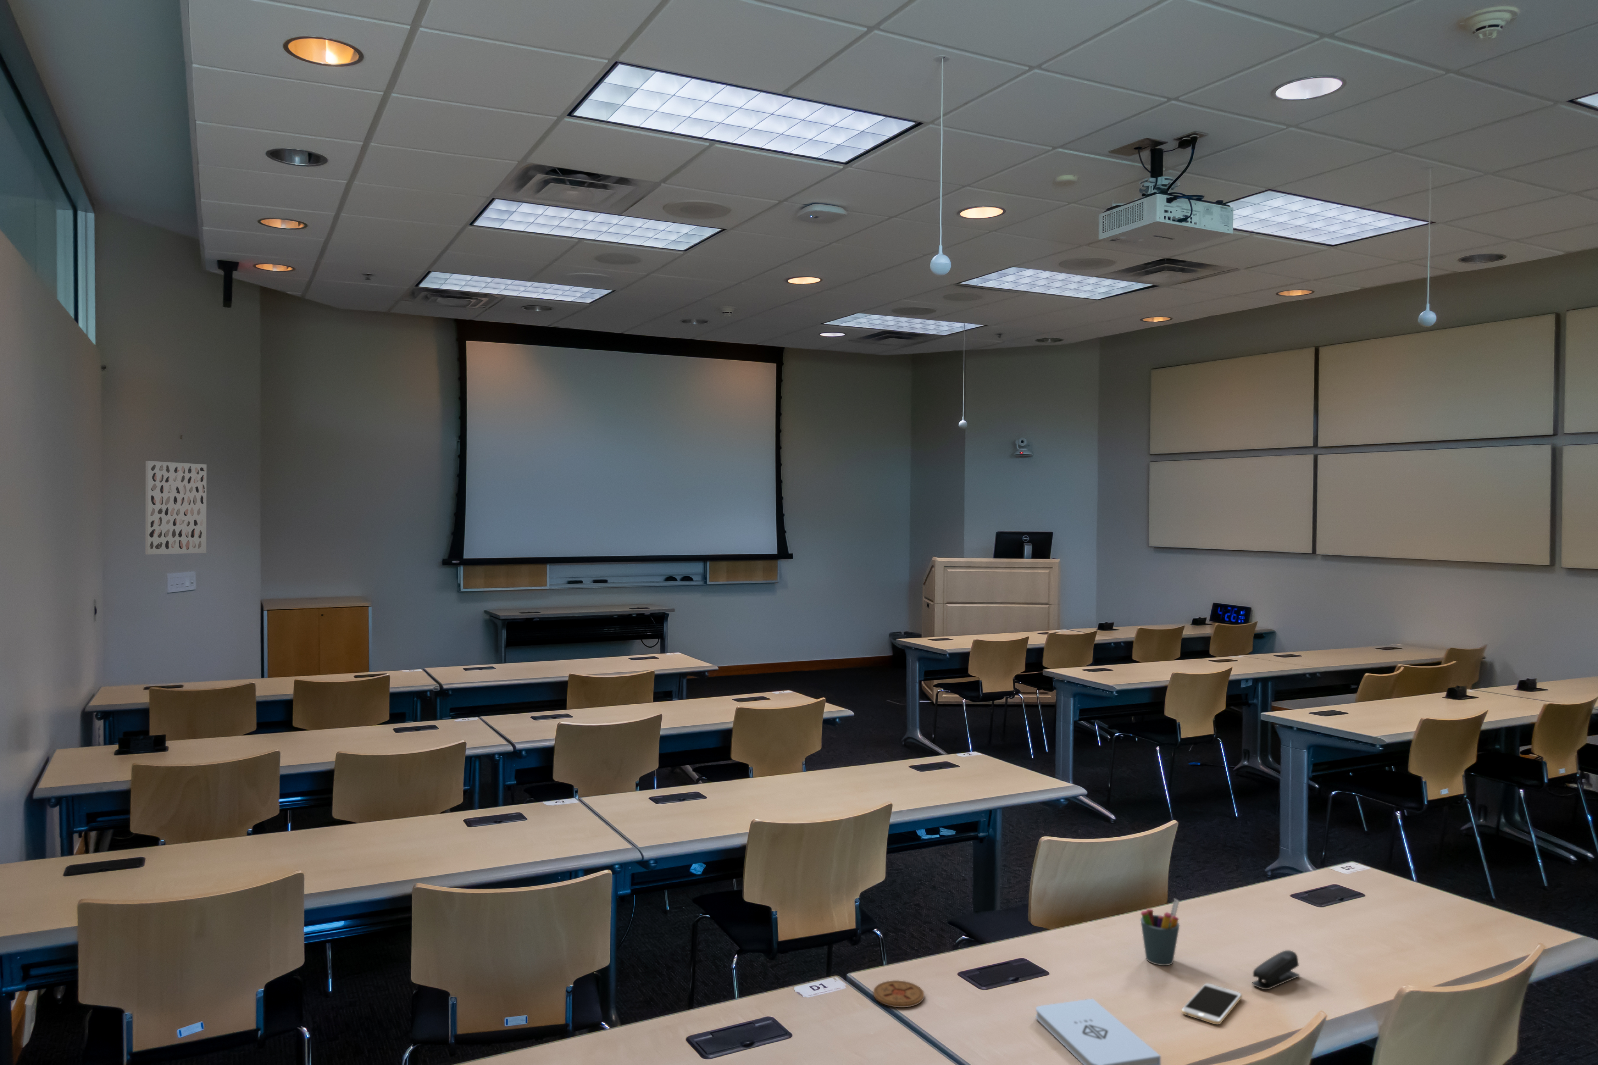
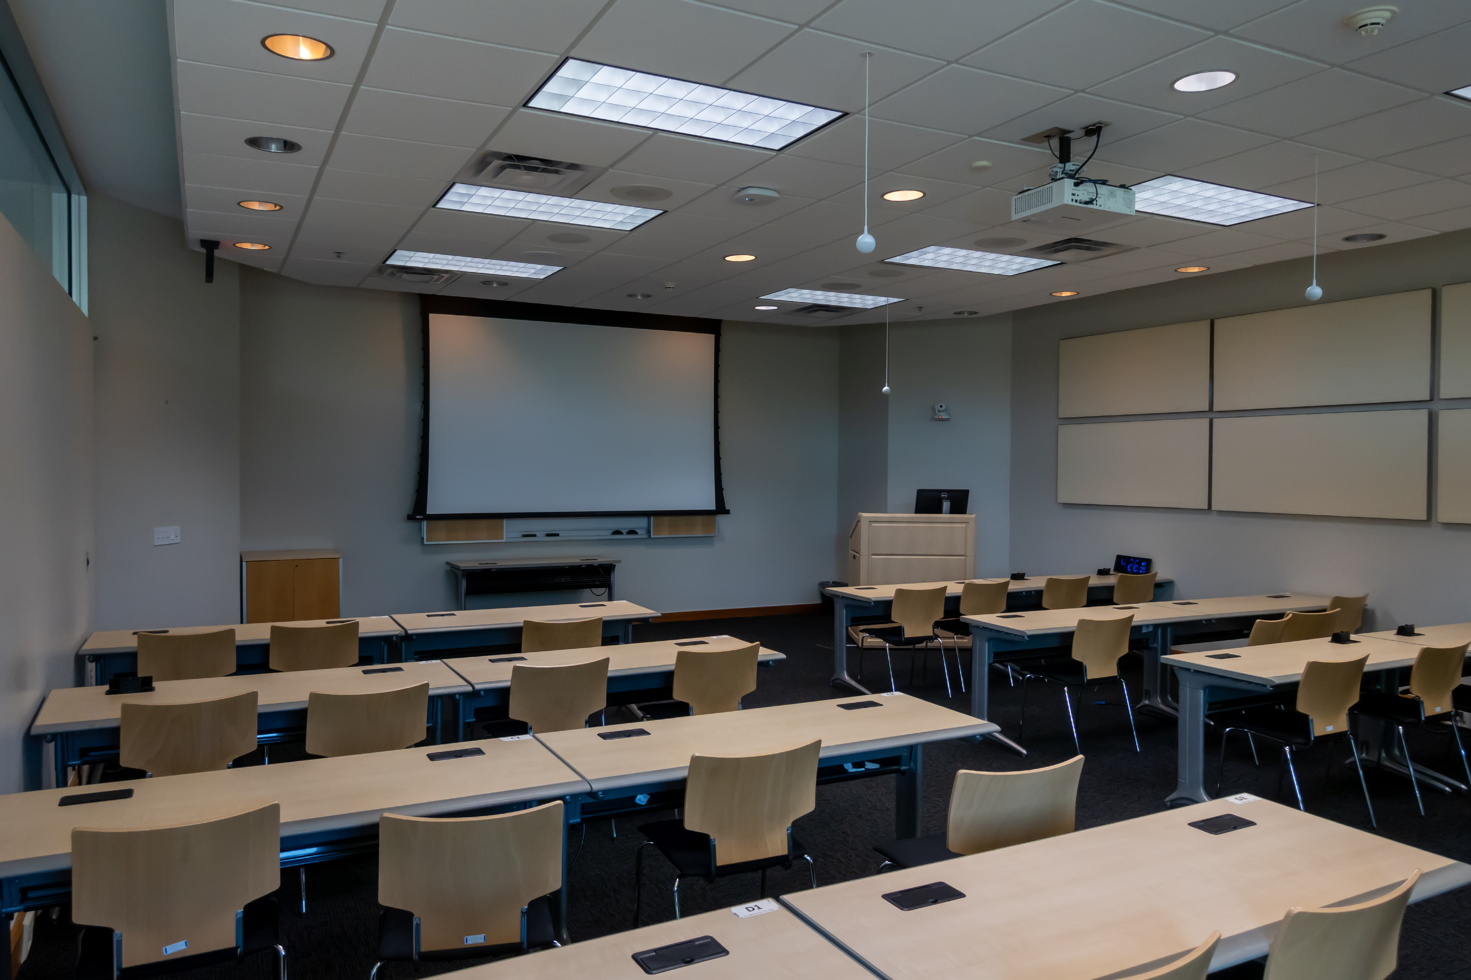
- coaster [873,979,925,1008]
- stapler [1252,950,1301,990]
- wall art [145,460,207,555]
- pen holder [1140,899,1181,966]
- smartphone [1181,983,1242,1025]
- notepad [1036,998,1160,1065]
